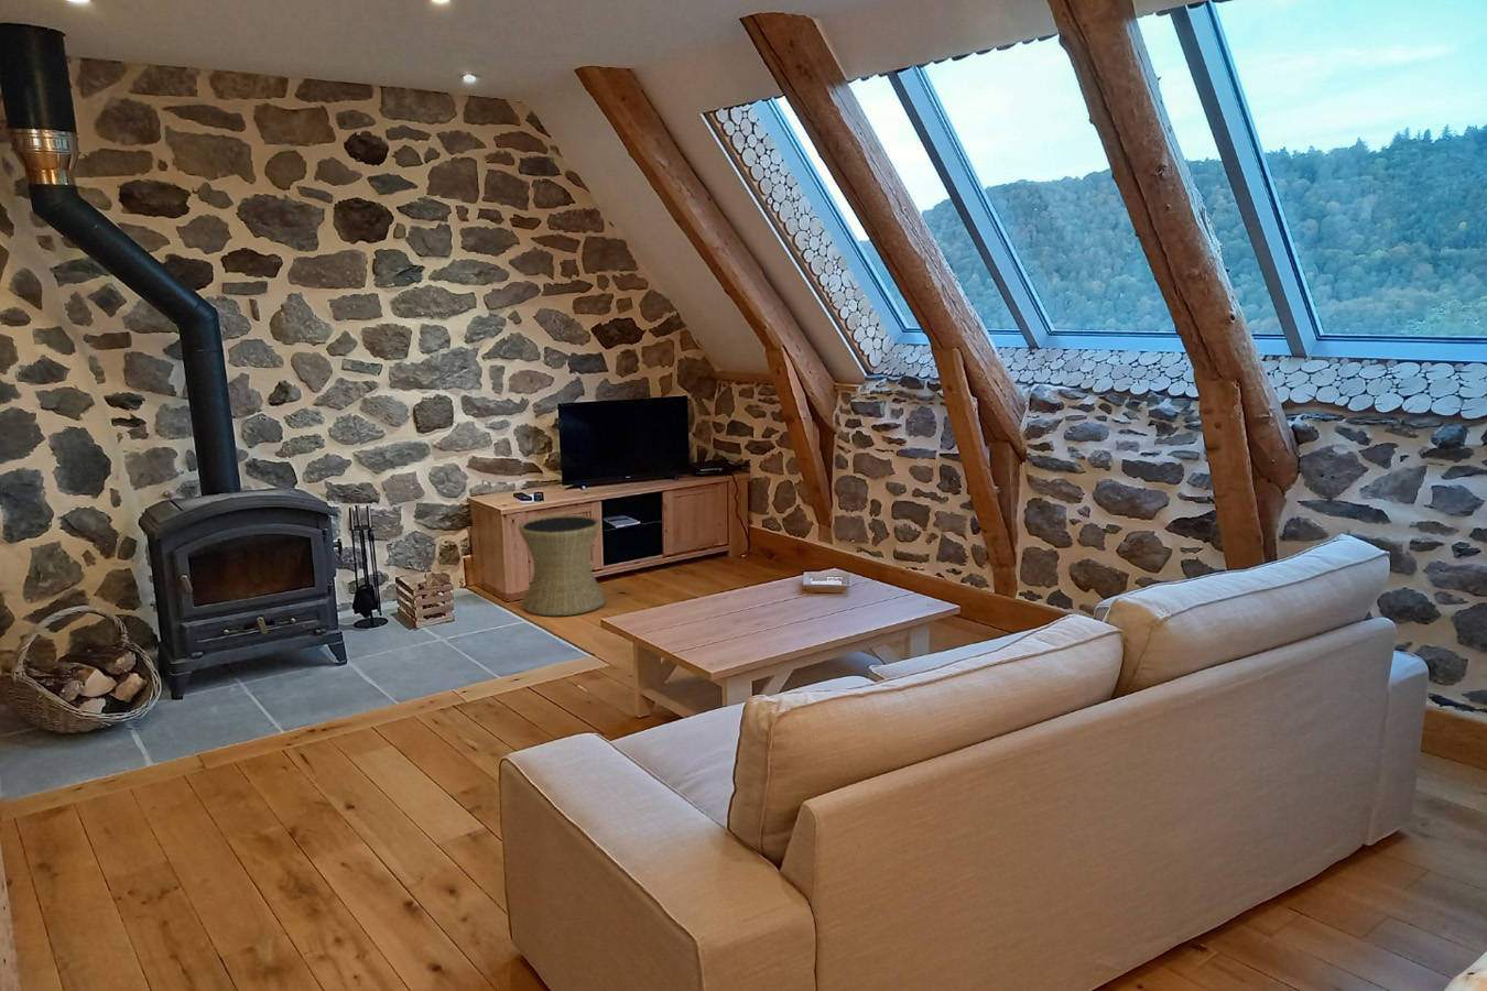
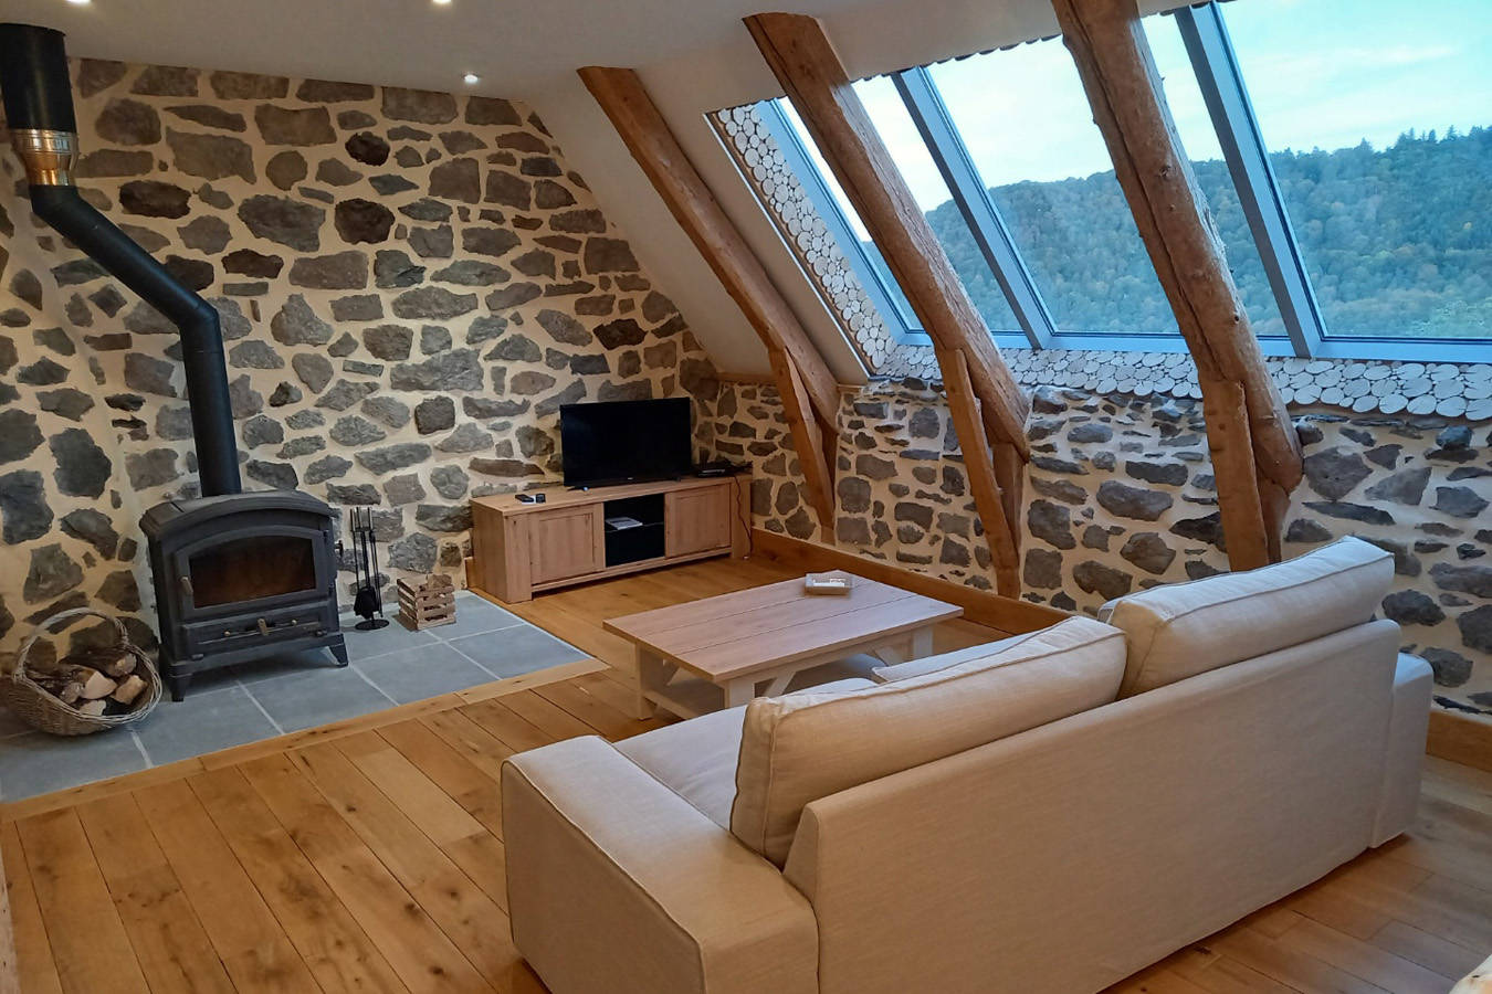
- side table [518,514,607,617]
